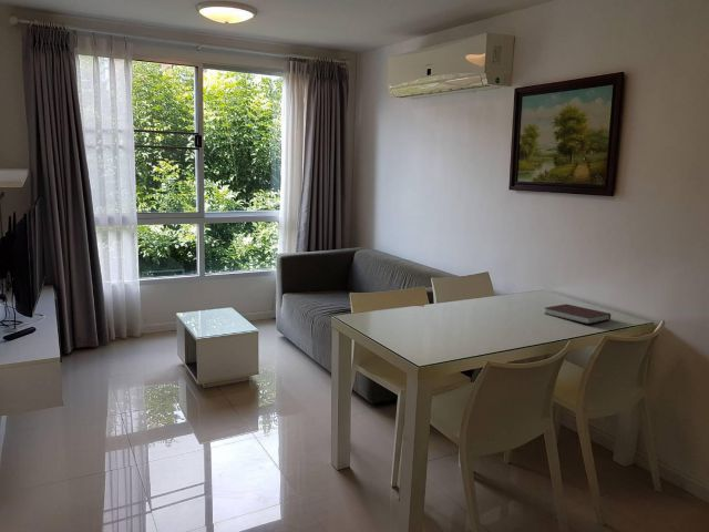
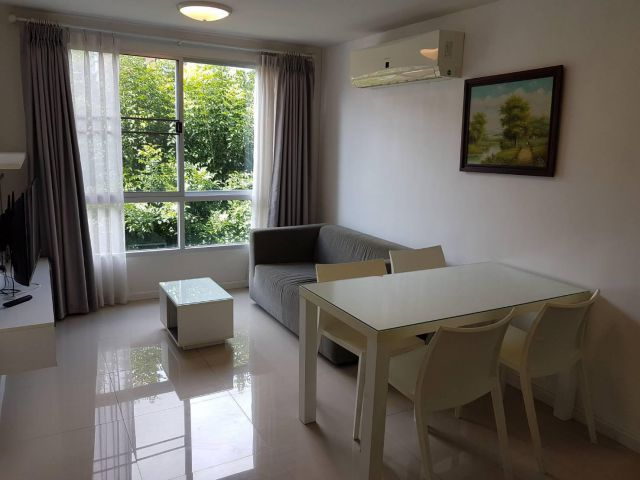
- notebook [543,303,612,325]
